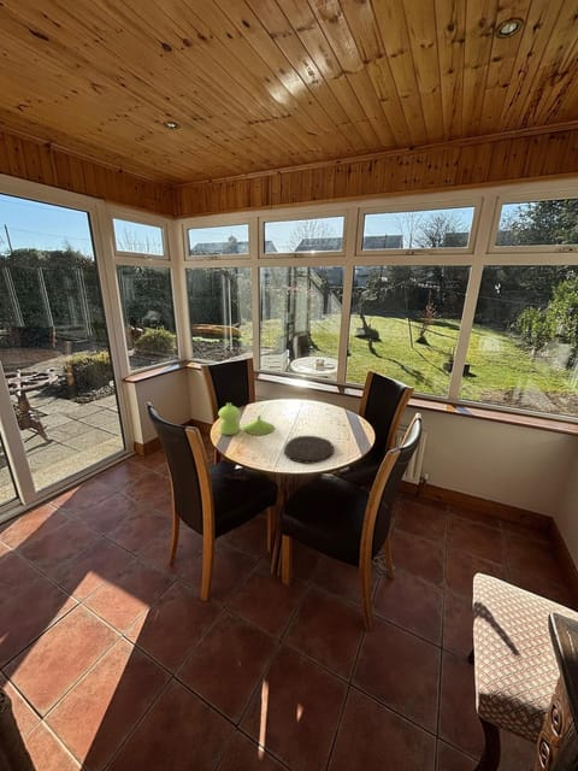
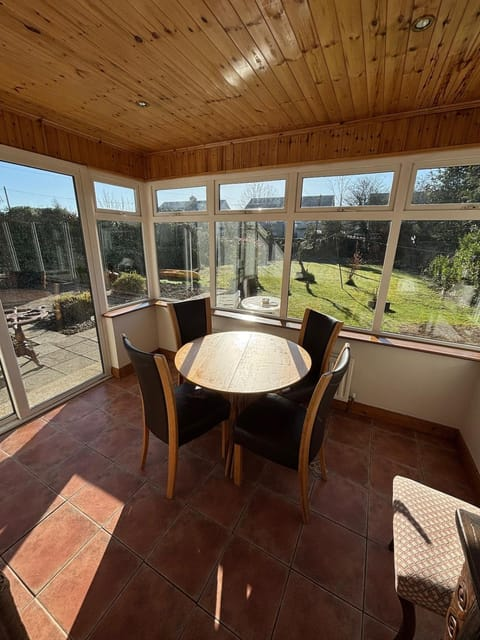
- vase [218,402,276,436]
- plate [283,435,335,465]
